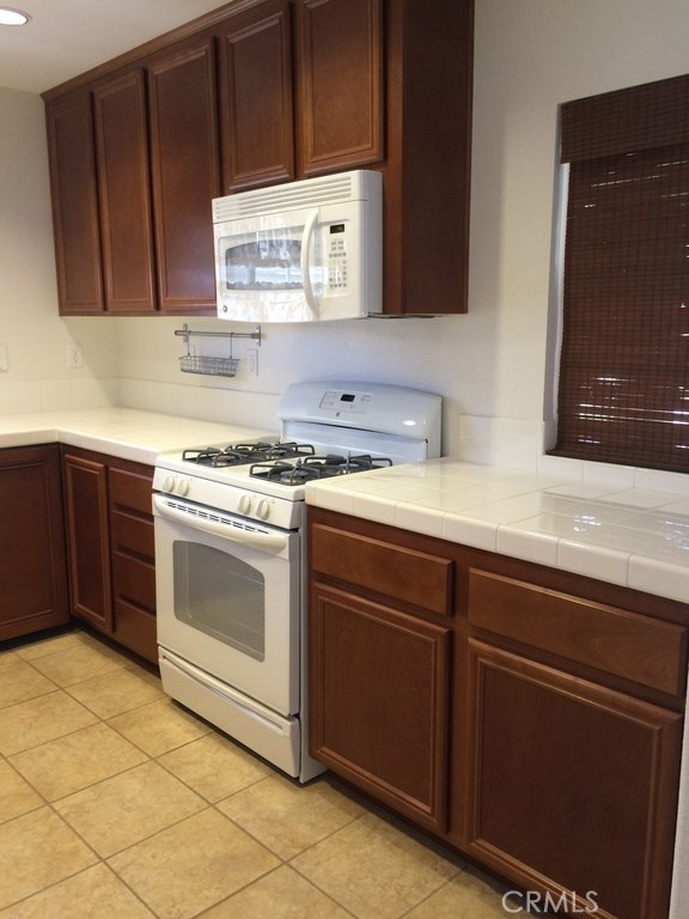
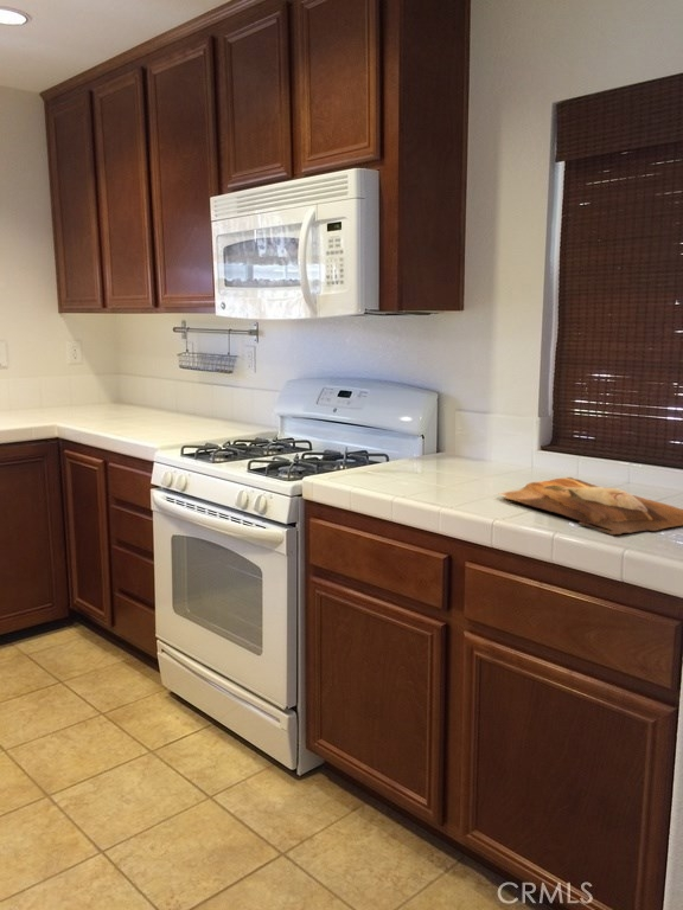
+ cutting board [499,476,683,536]
